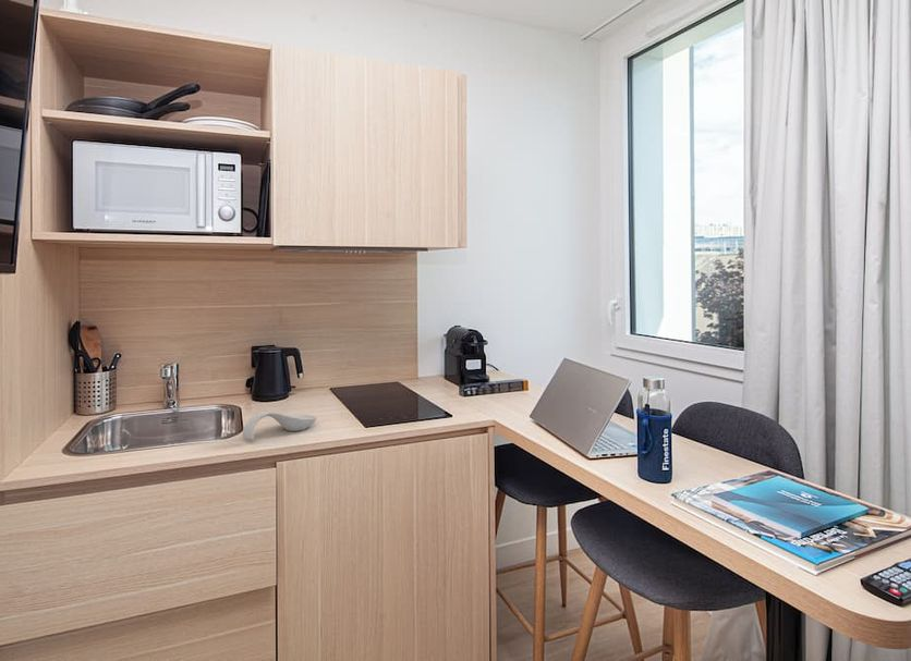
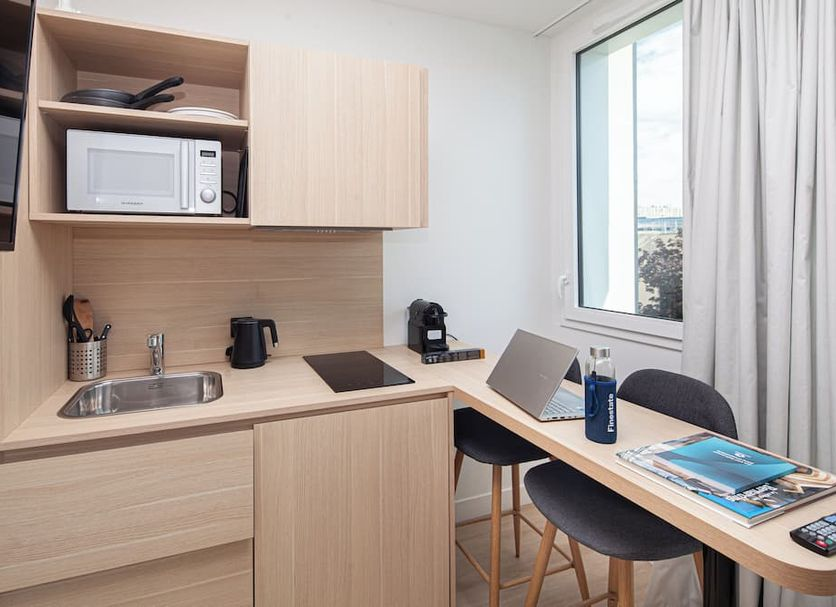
- spoon rest [242,411,317,441]
